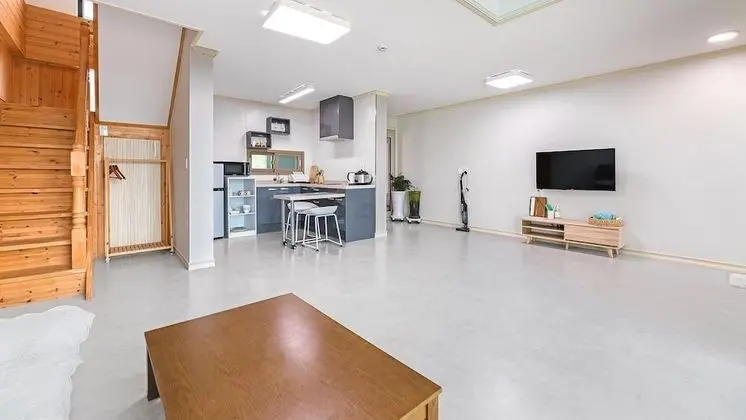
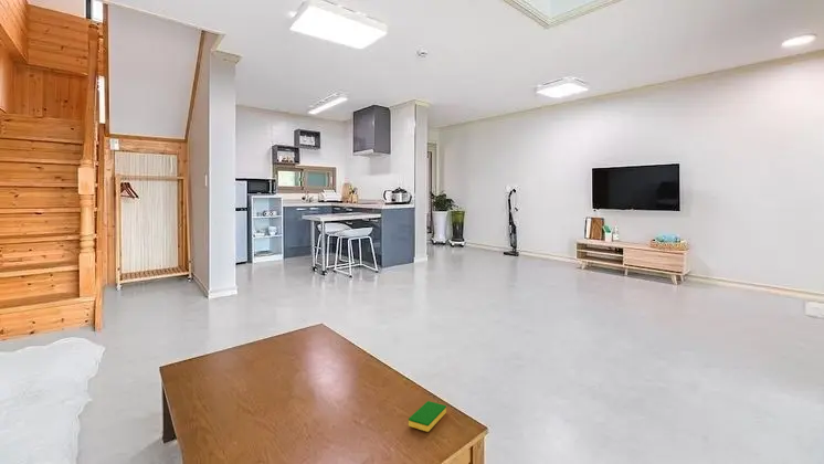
+ dish sponge [408,400,447,433]
